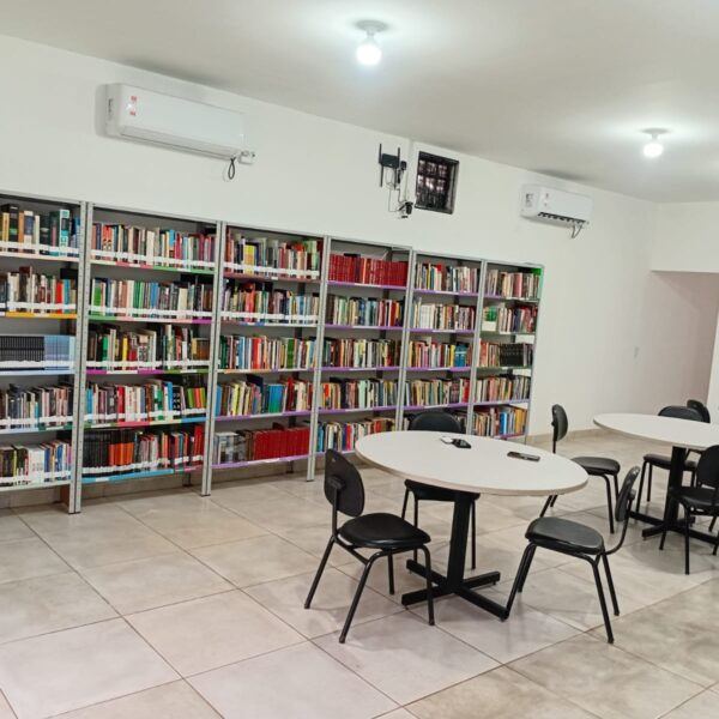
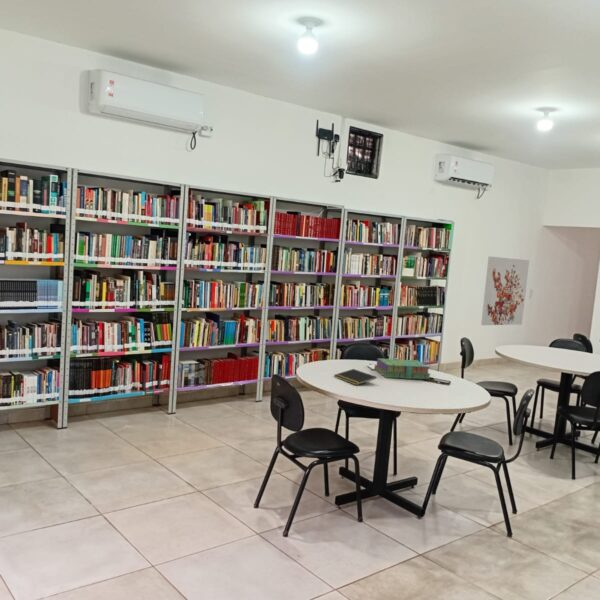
+ stack of books [373,357,432,380]
+ wall art [480,255,530,326]
+ notepad [333,368,377,386]
